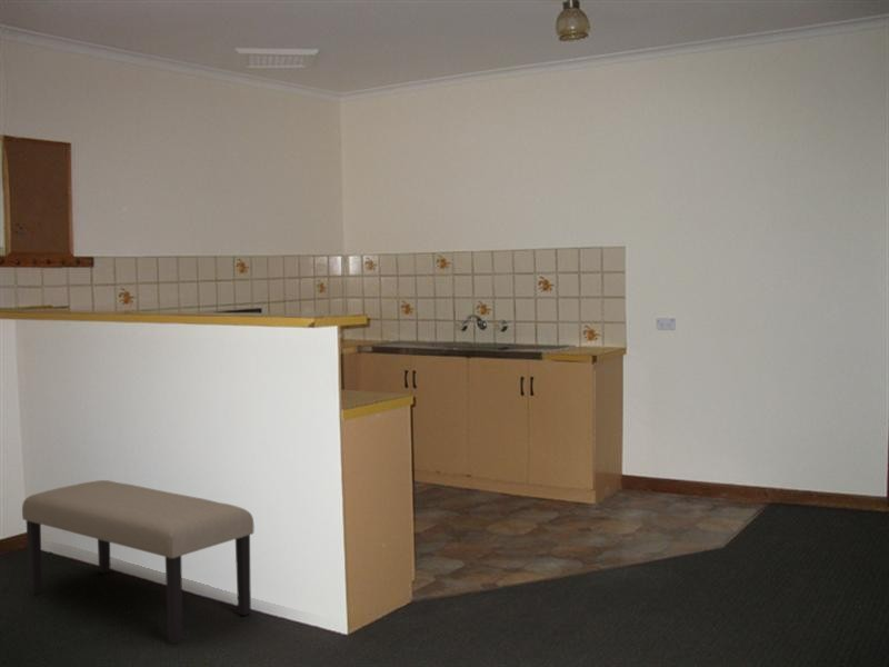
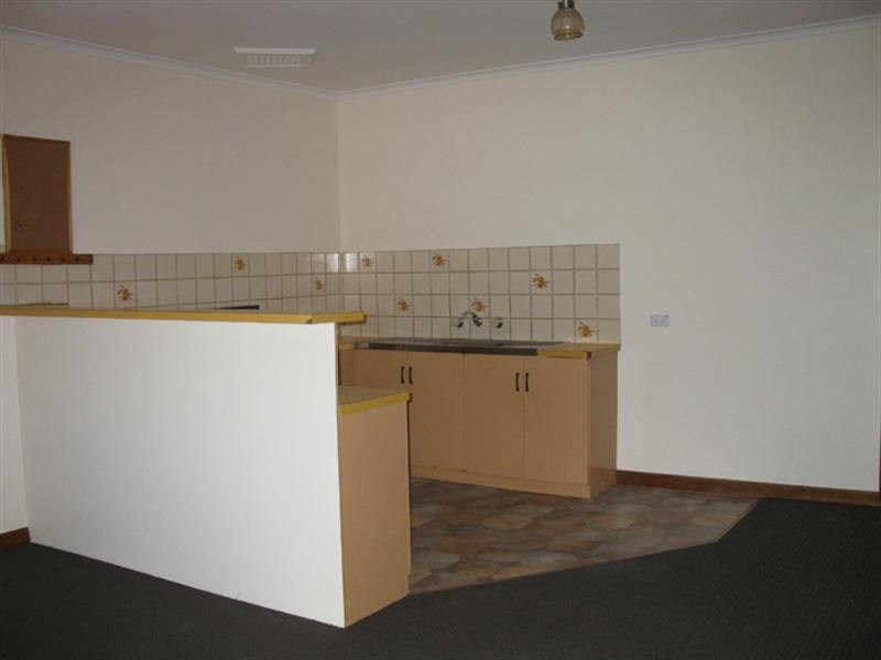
- bench [21,479,254,645]
